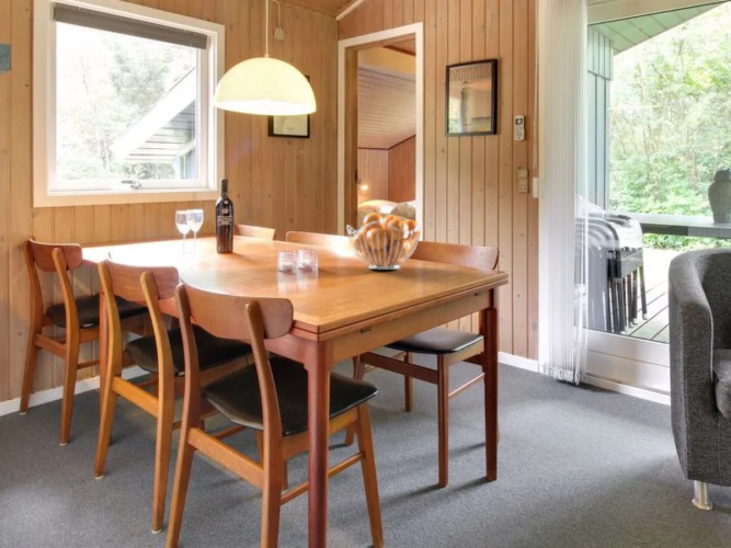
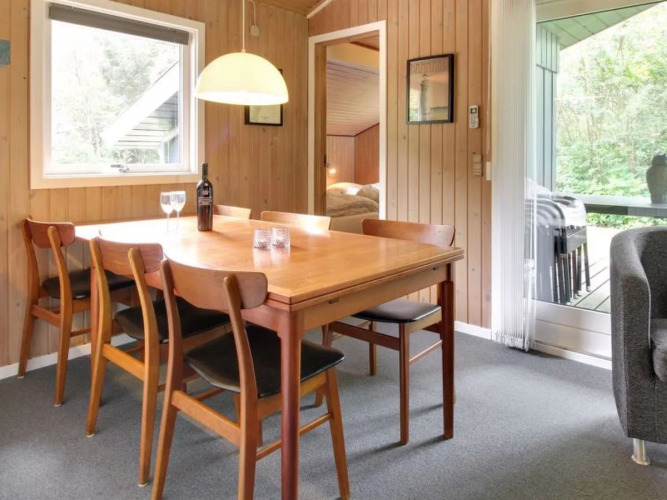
- fruit basket [345,212,423,270]
